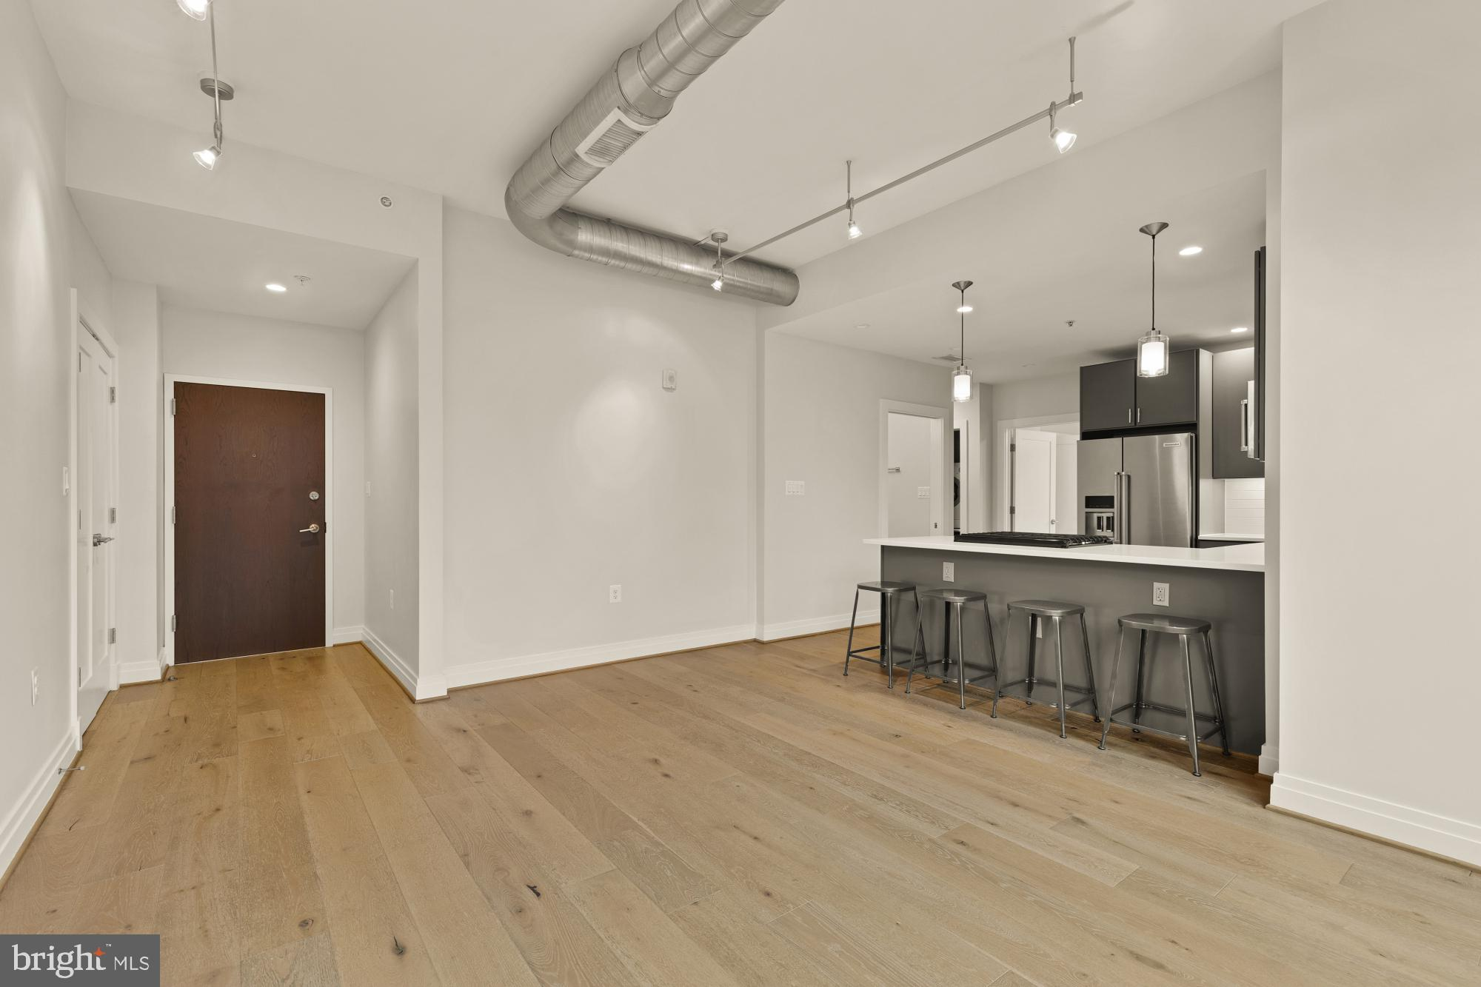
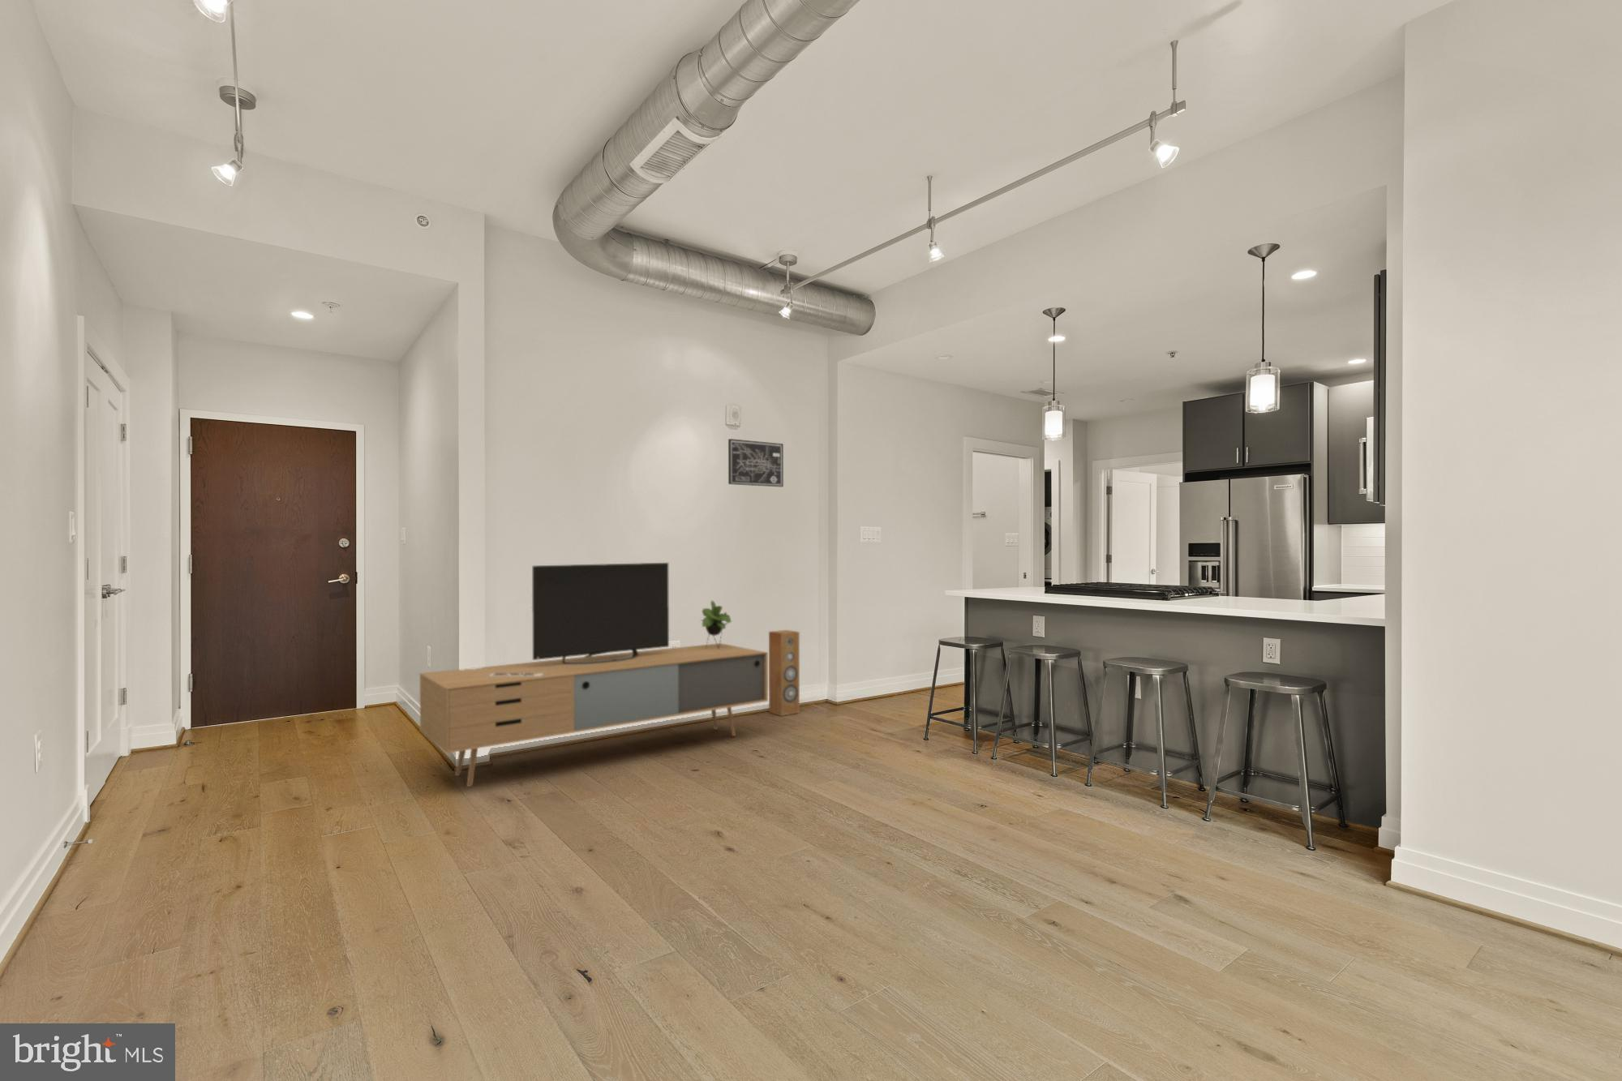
+ media console [420,562,769,788]
+ wall art [727,438,784,487]
+ speaker [768,630,801,717]
